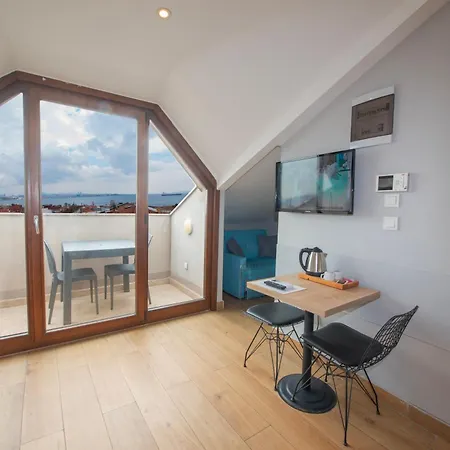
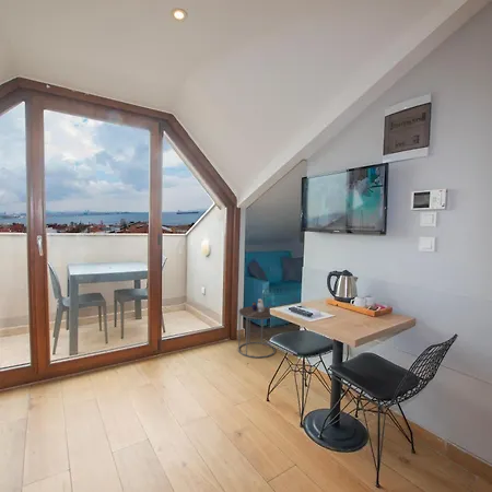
+ side table [237,297,277,359]
